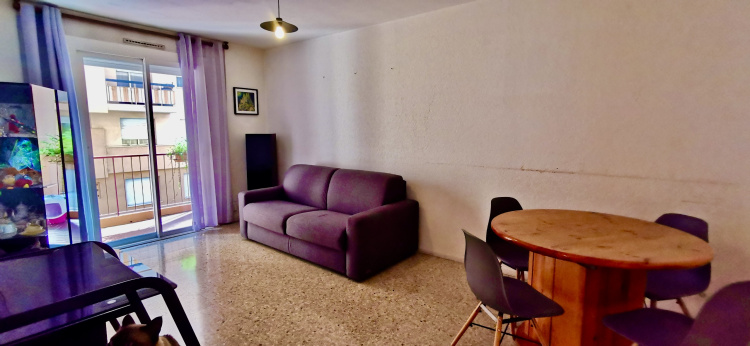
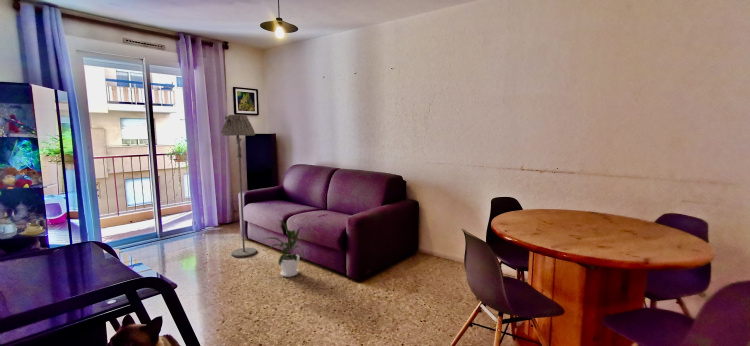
+ floor lamp [220,114,257,258]
+ house plant [257,219,305,278]
